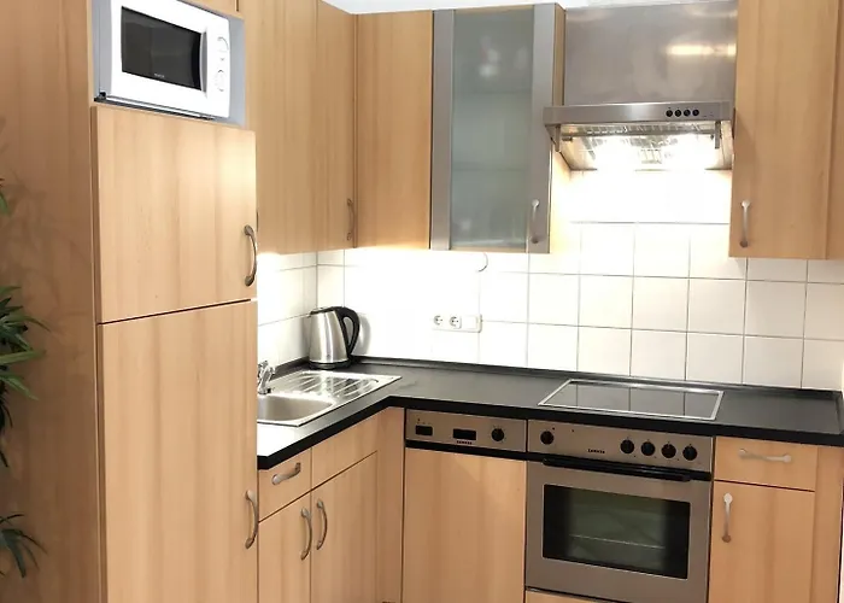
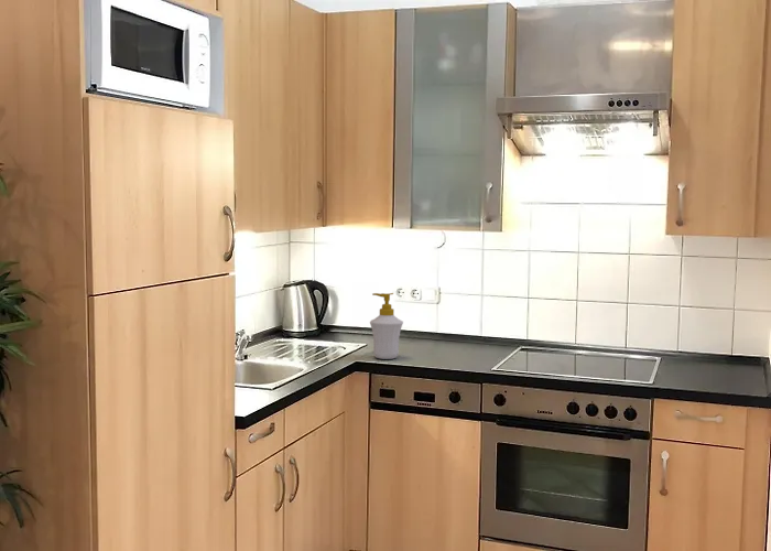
+ soap bottle [369,292,404,360]
